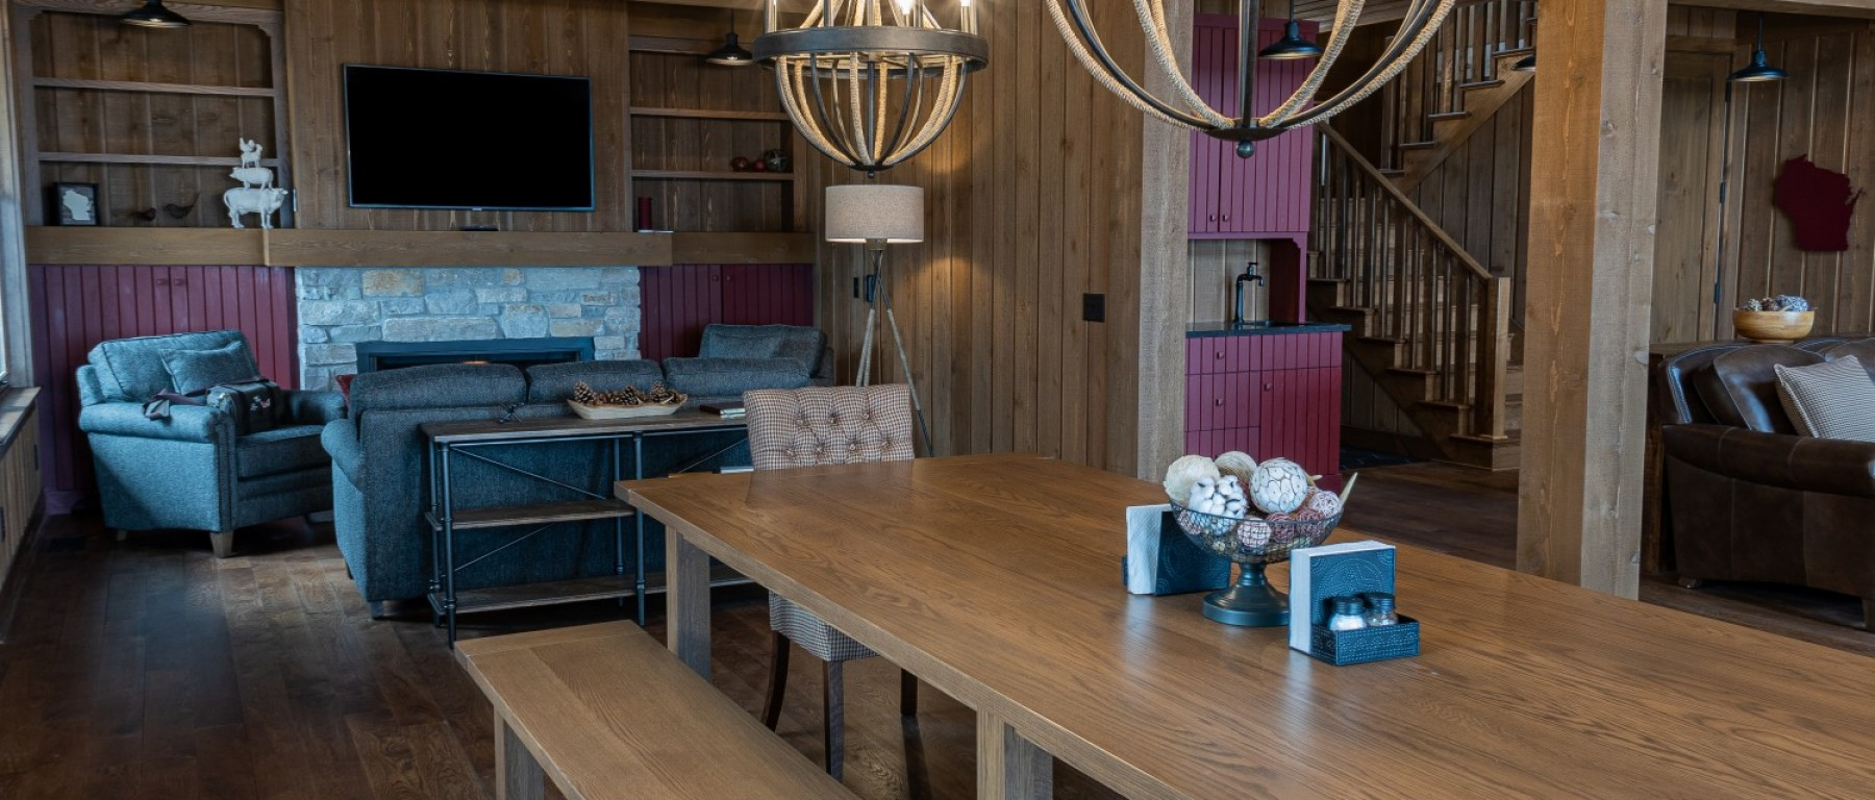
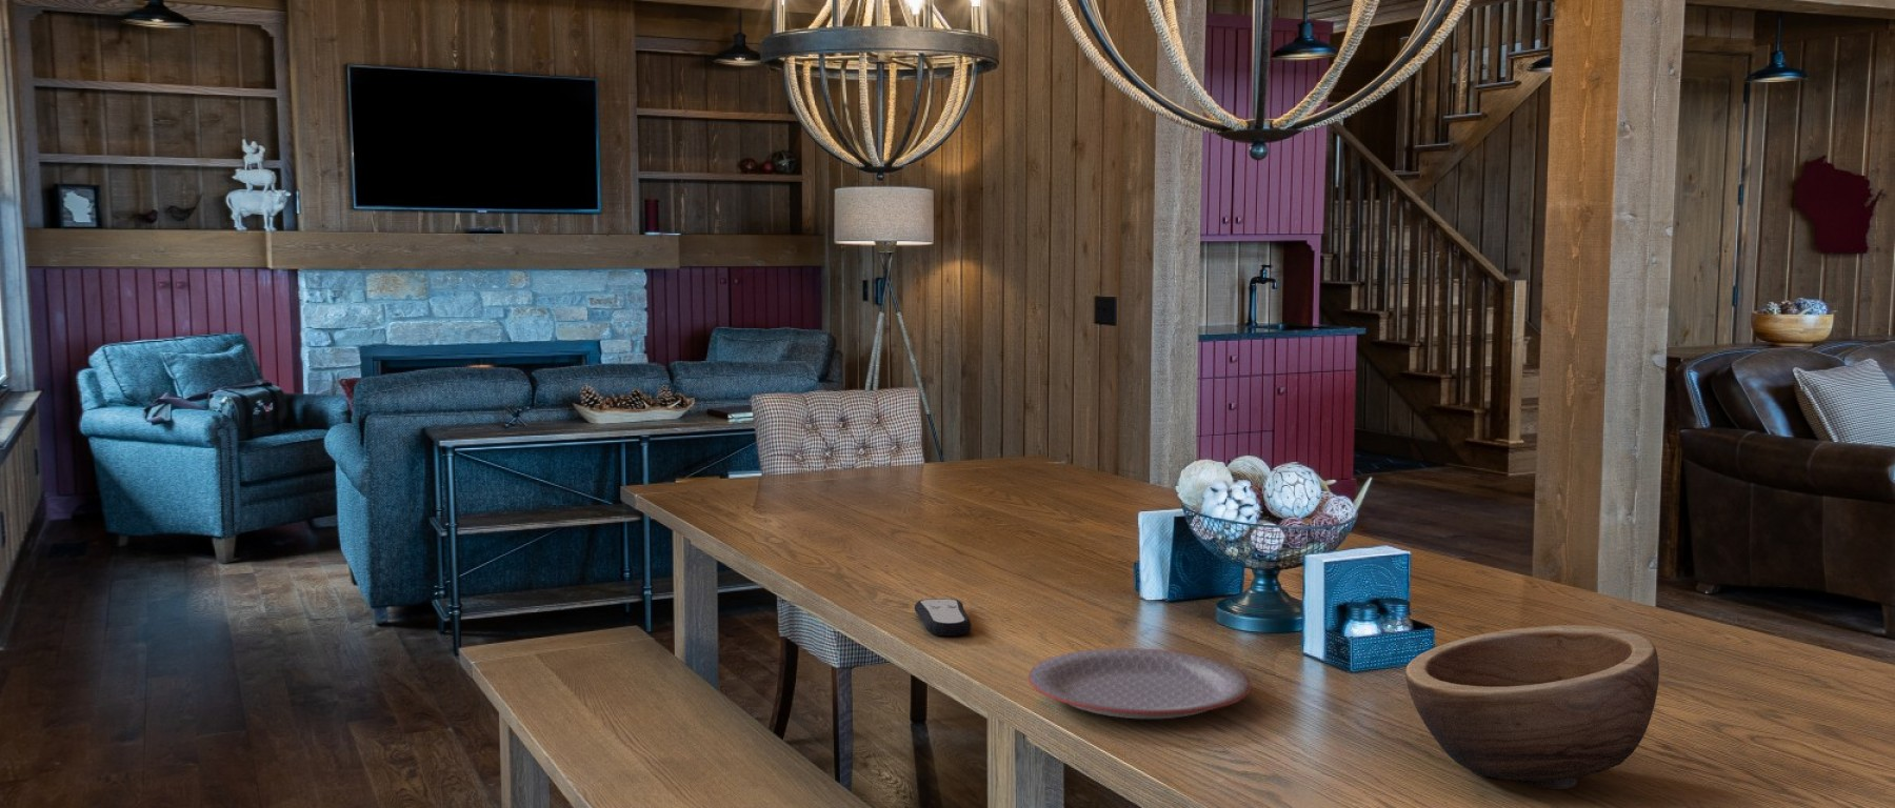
+ remote control [914,598,973,636]
+ wooden bowl [1404,624,1661,790]
+ plate [1027,647,1253,720]
